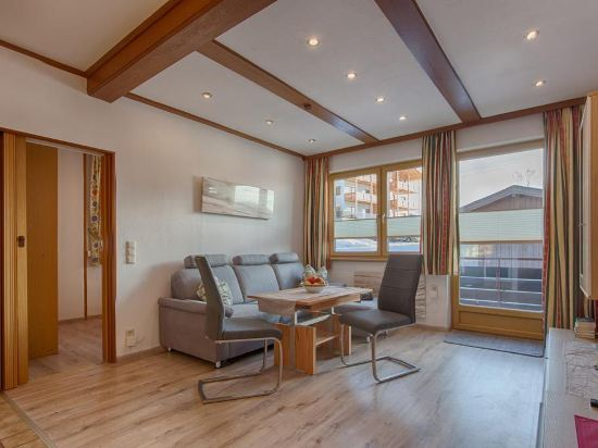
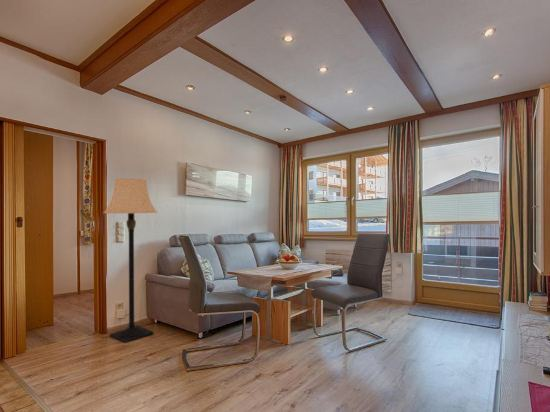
+ lamp [102,177,158,344]
